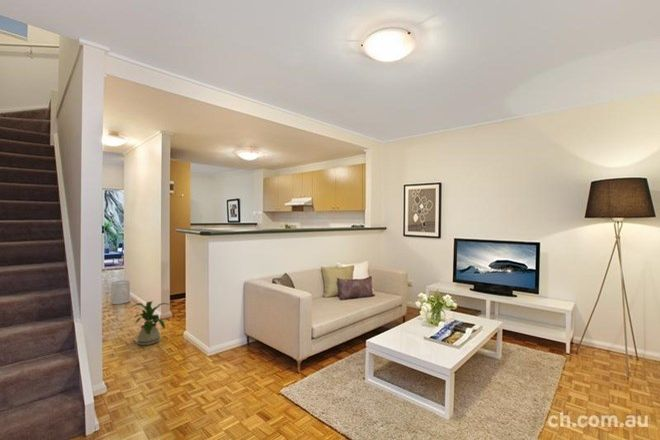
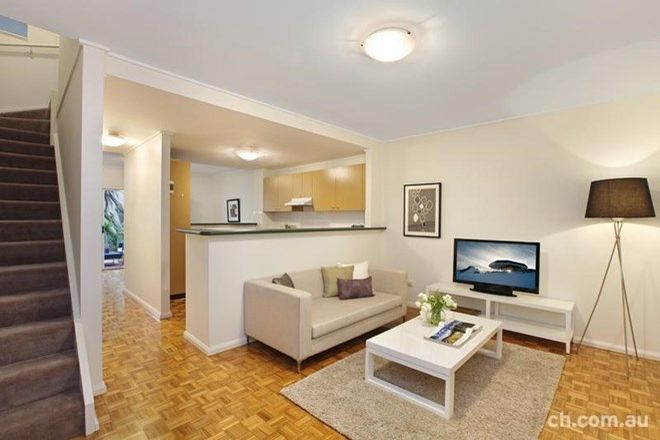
- house plant [128,300,172,346]
- wastebasket [110,280,131,305]
